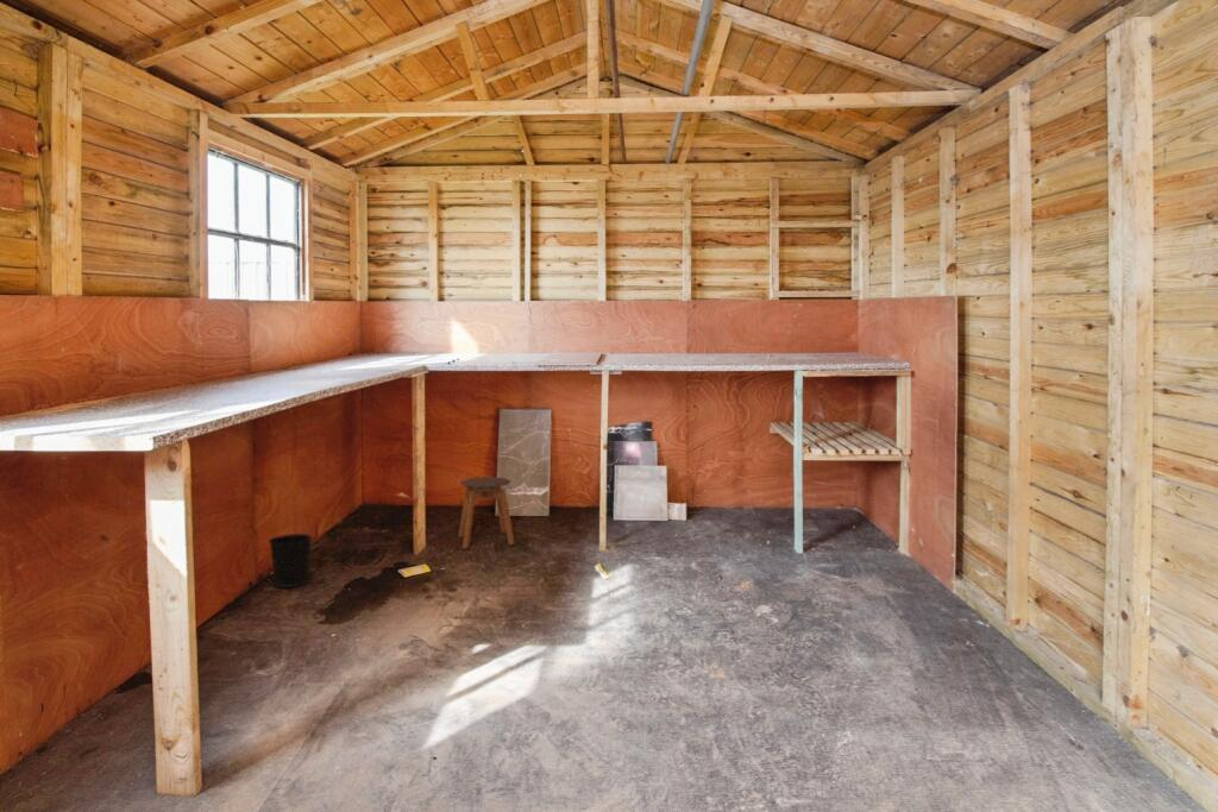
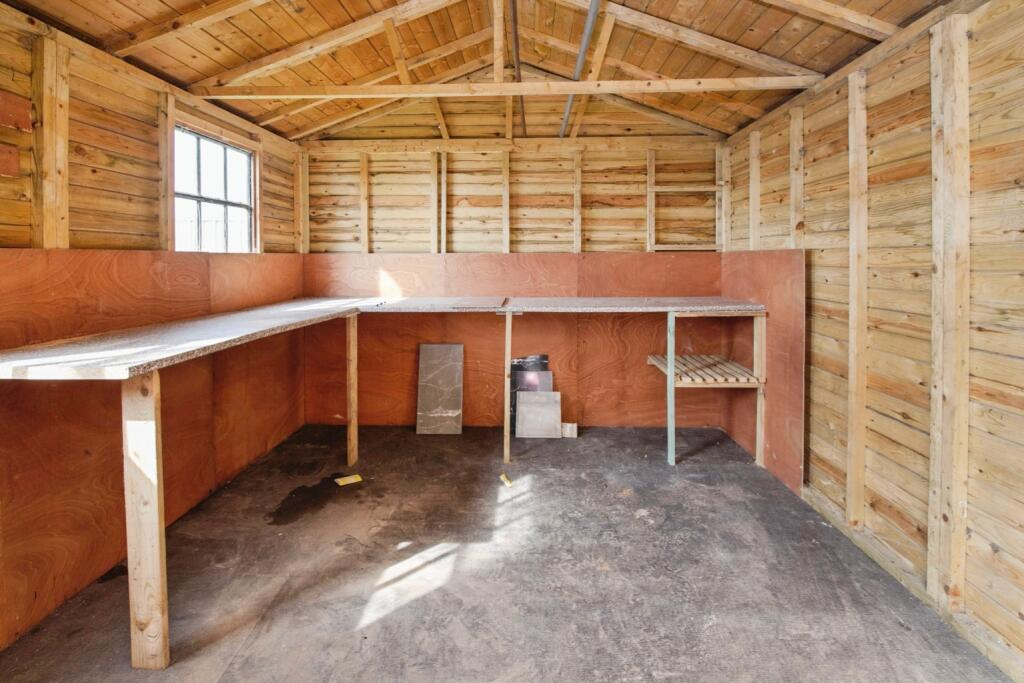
- wastebasket [268,533,313,588]
- stool [457,476,516,549]
